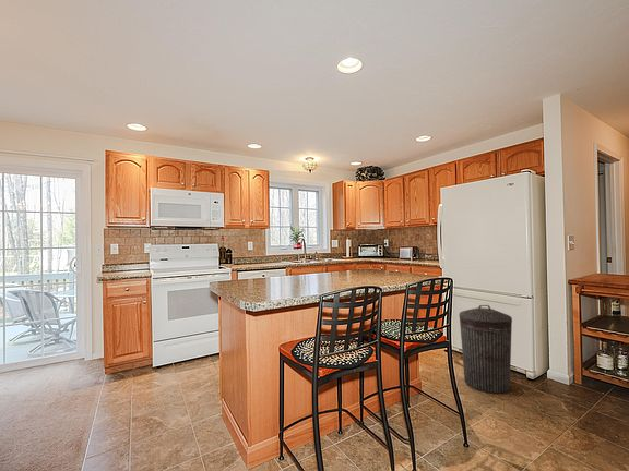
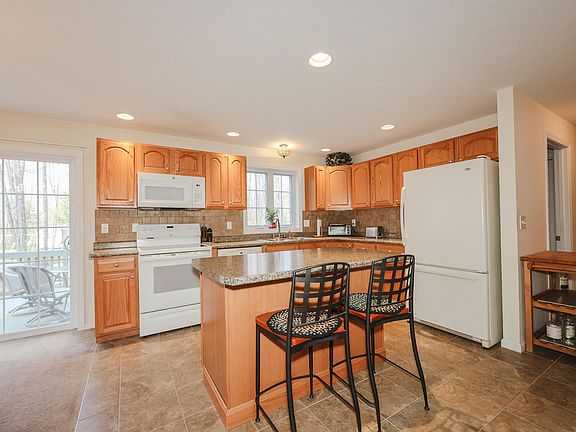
- trash can [459,304,513,395]
